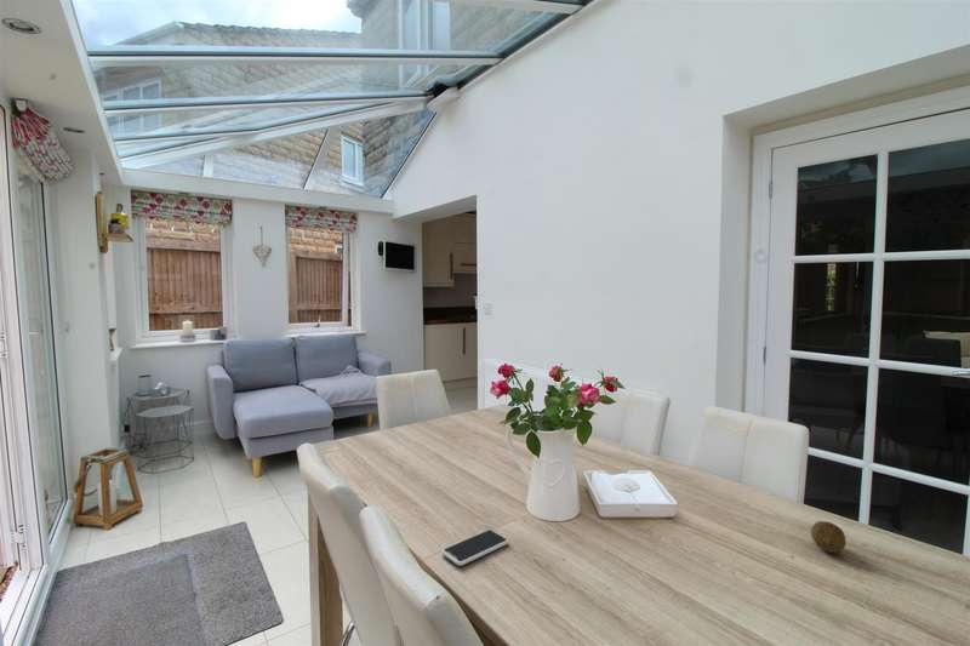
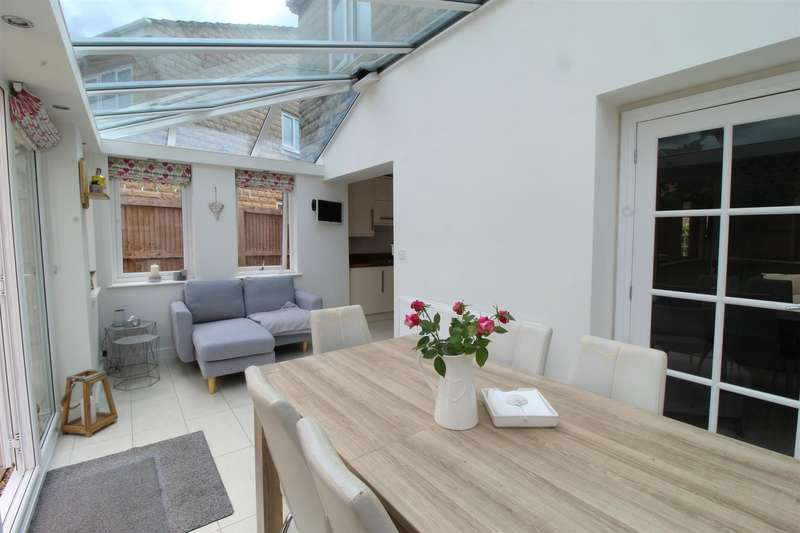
- smartphone [441,528,509,567]
- fruit [810,520,848,554]
